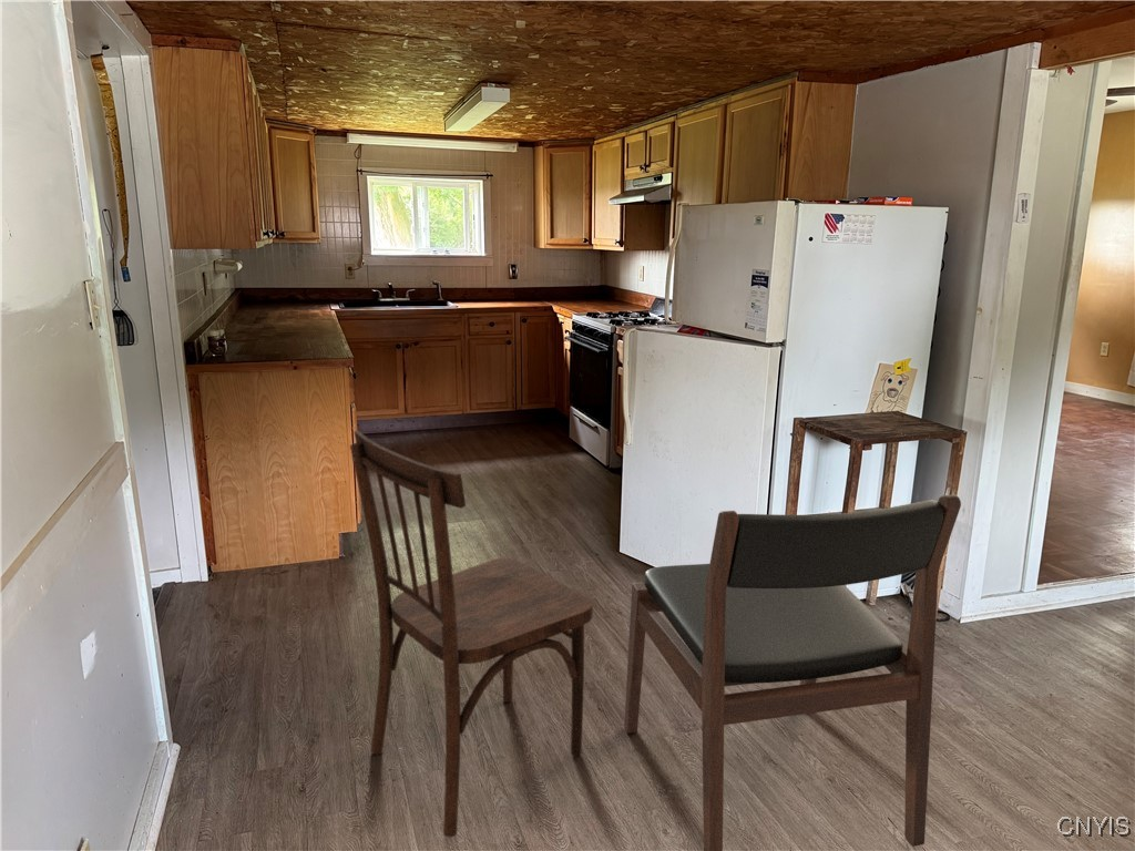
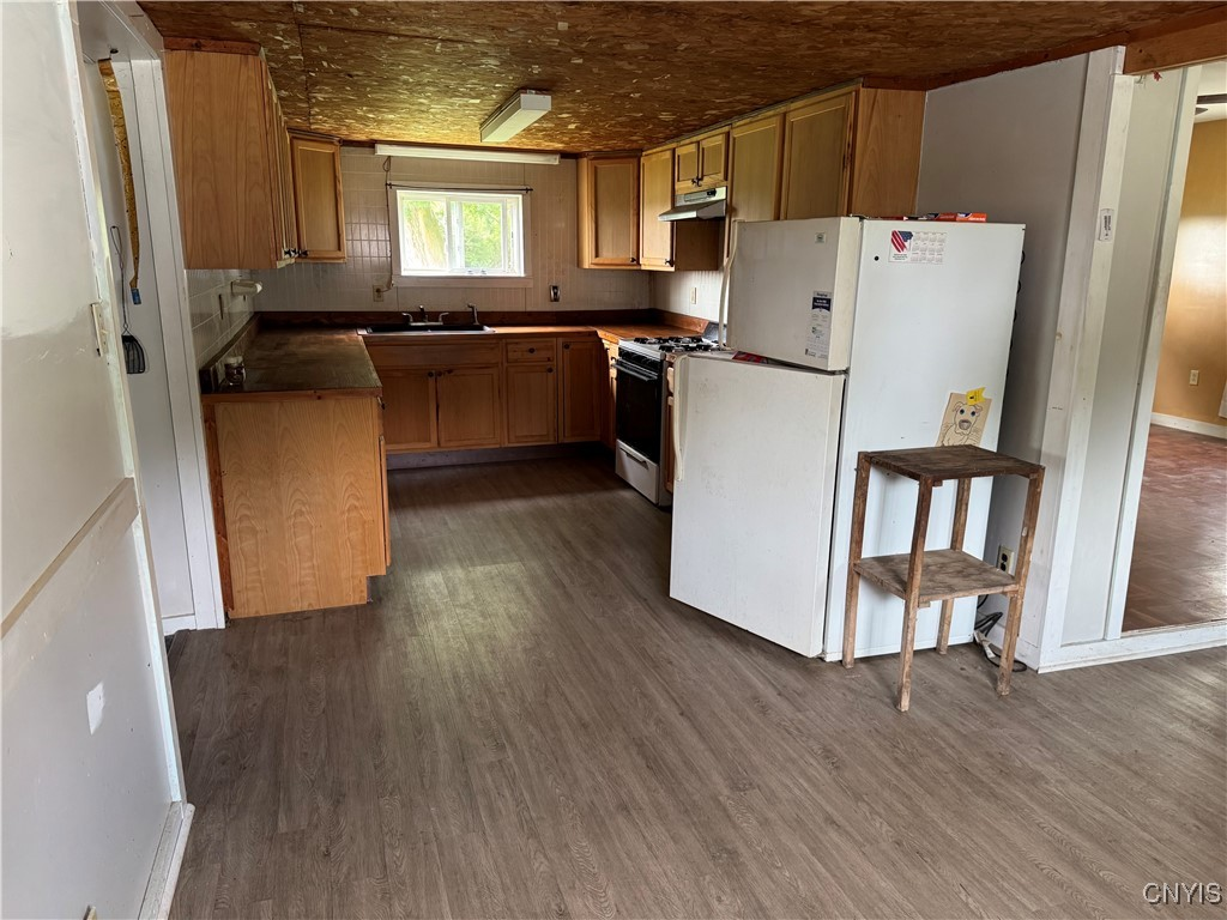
- dining chair [623,493,962,851]
- dining chair [349,430,594,838]
